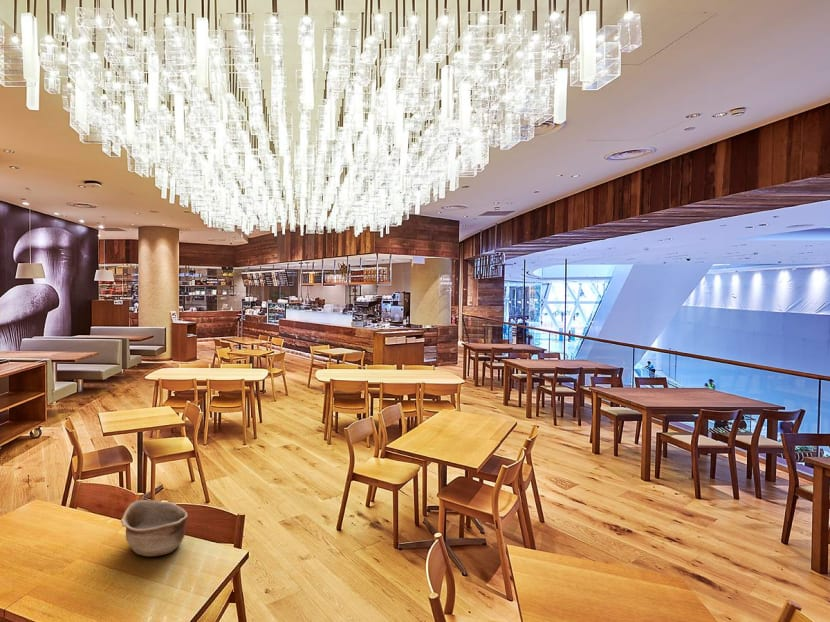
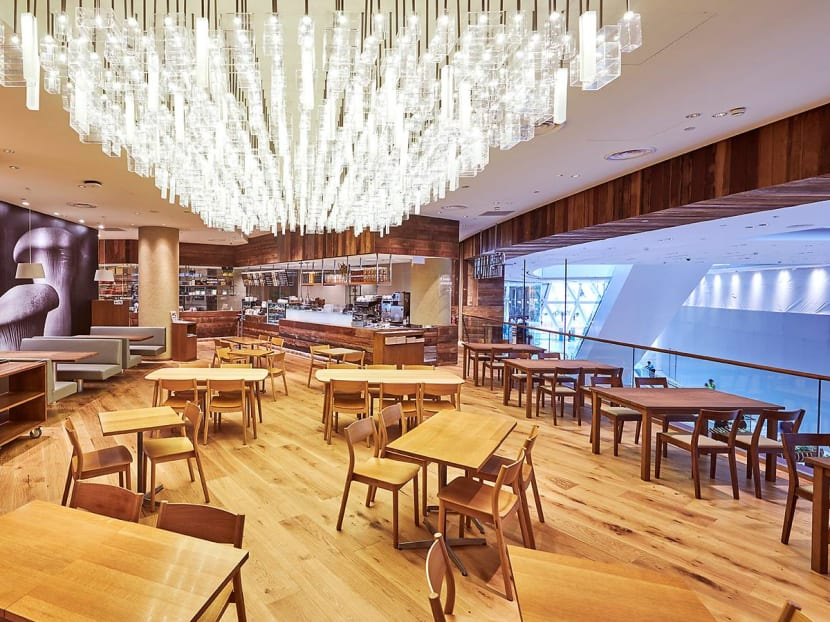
- ceramic bowl [120,499,189,558]
